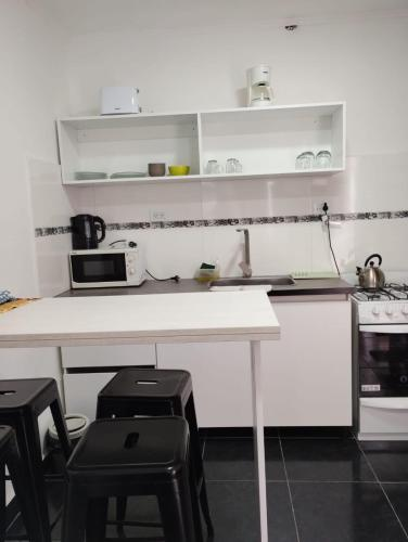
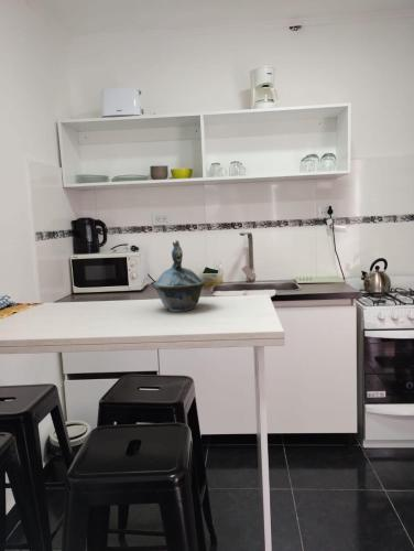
+ ceramic bowl [149,239,208,312]
